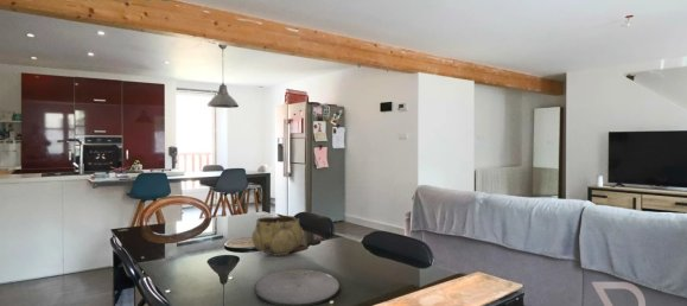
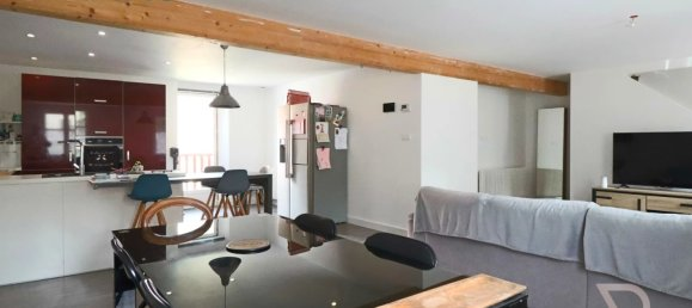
- plate [253,268,341,306]
- decorative bowl [252,215,305,256]
